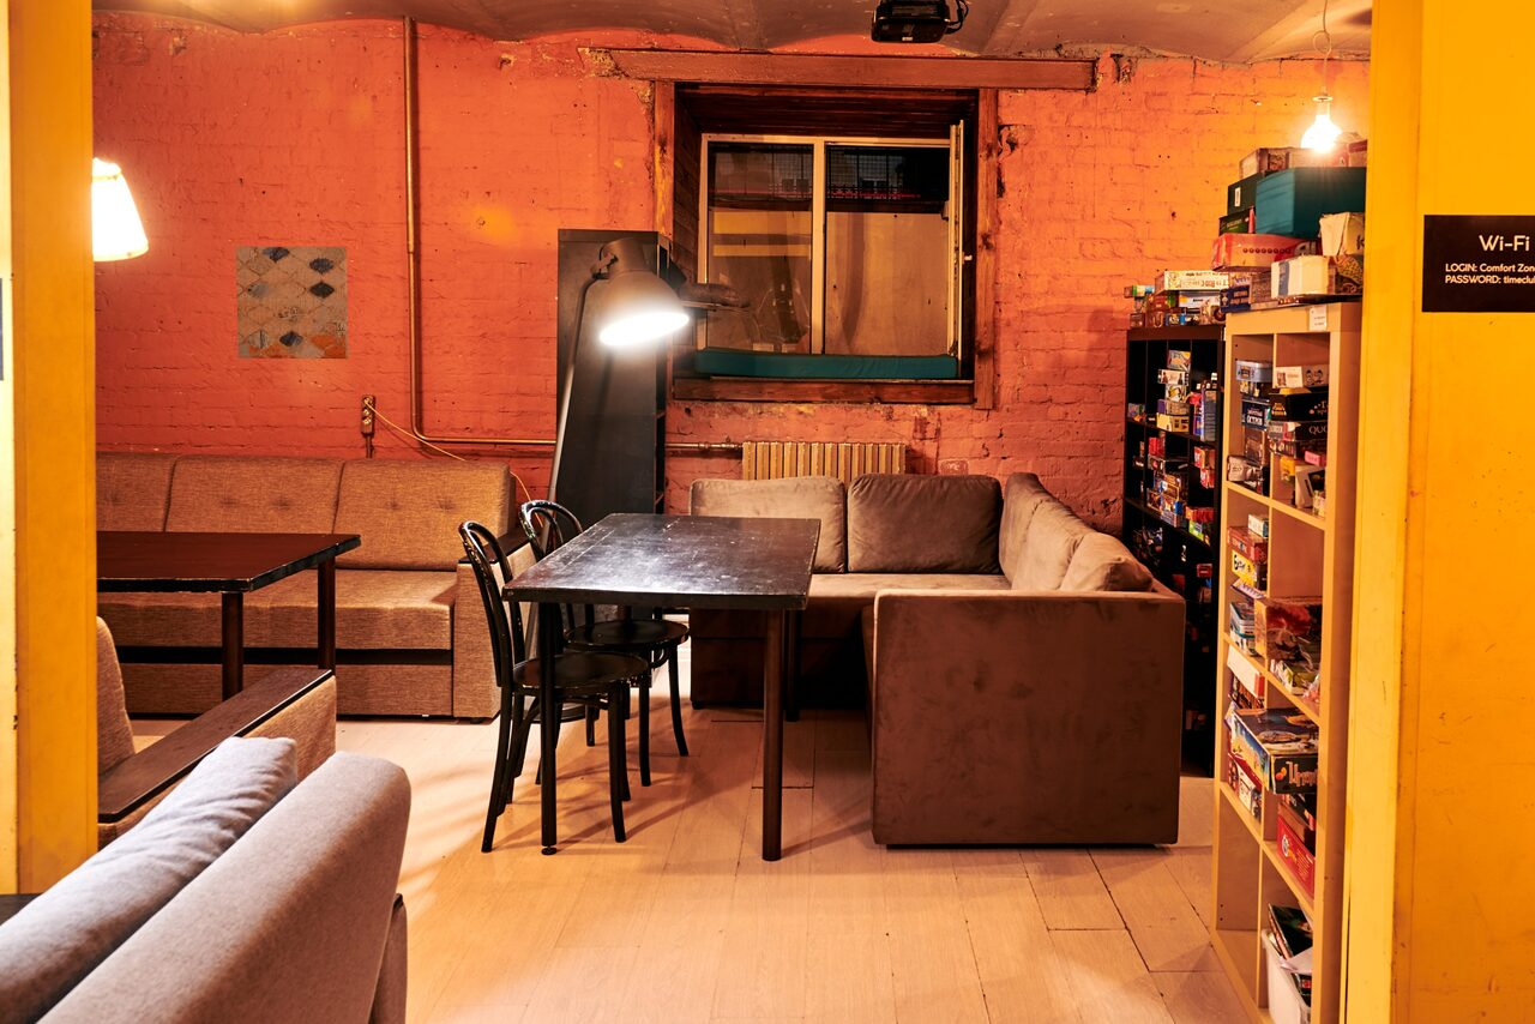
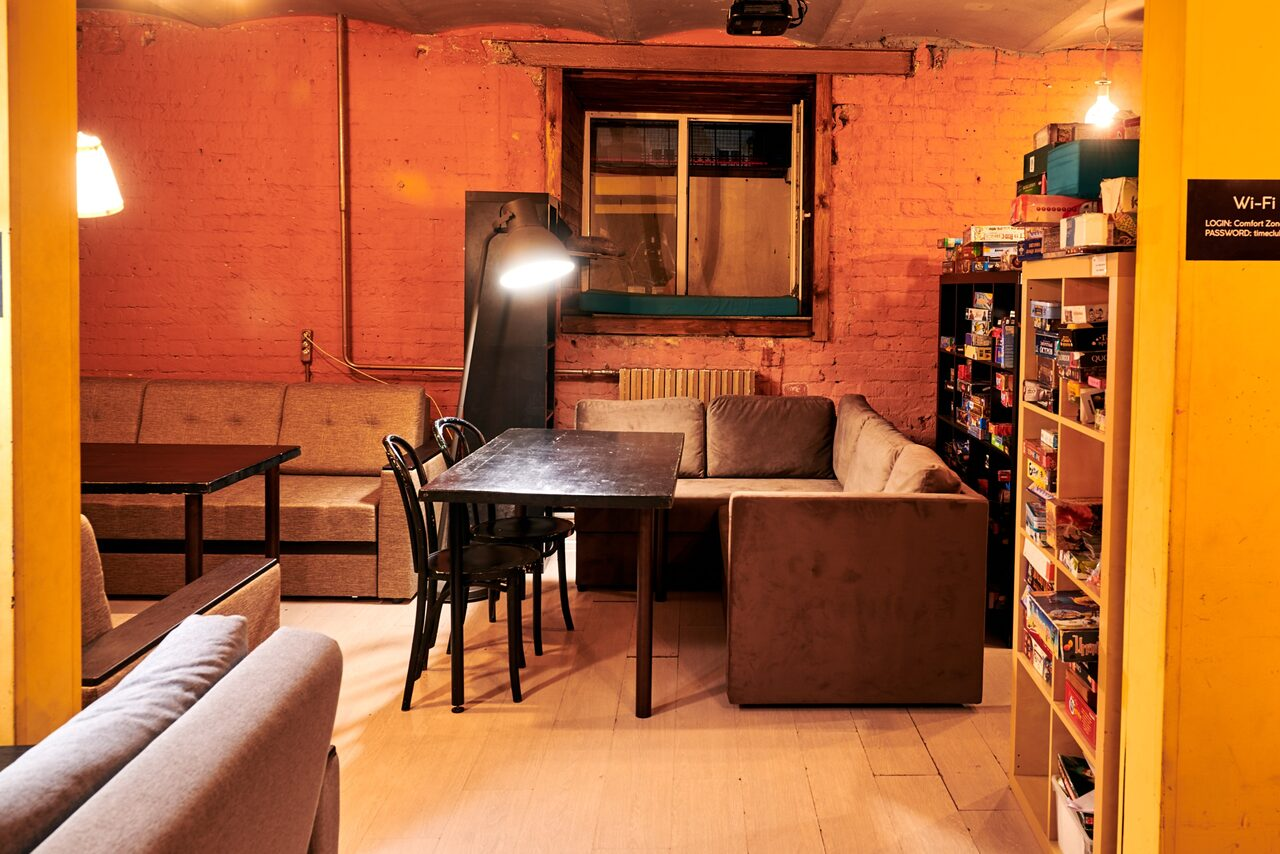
- wall art [235,246,350,360]
